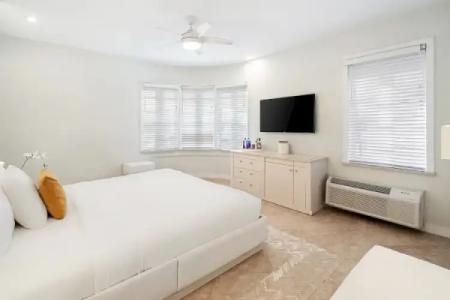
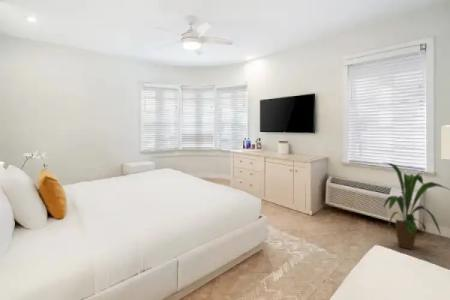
+ house plant [381,161,450,250]
